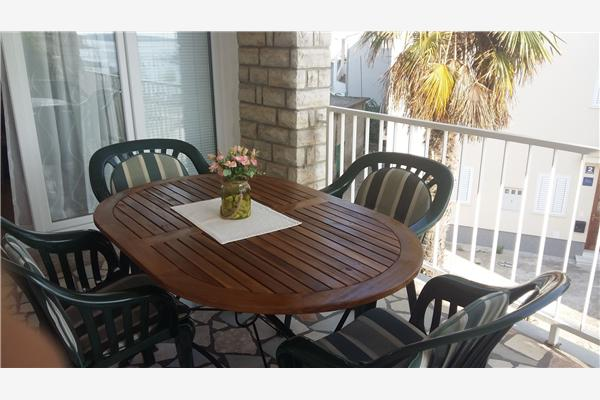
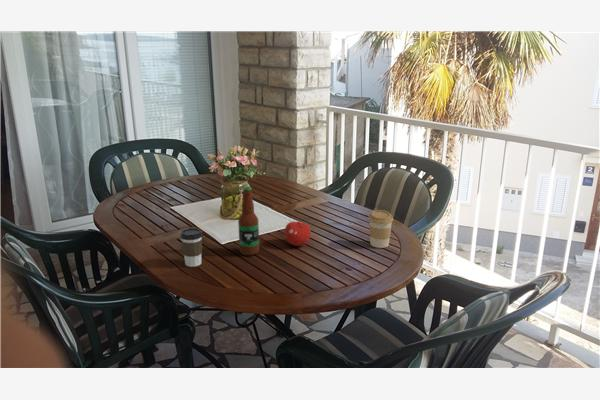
+ bottle [237,186,260,257]
+ fruit [284,220,312,247]
+ coffee cup [368,209,394,249]
+ coffee cup [179,227,203,268]
